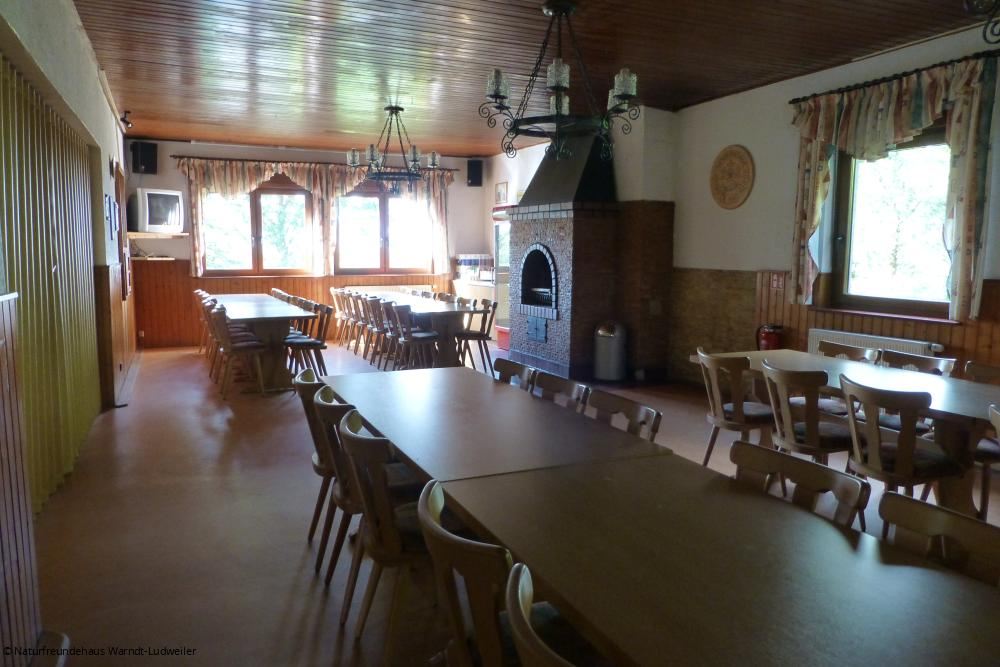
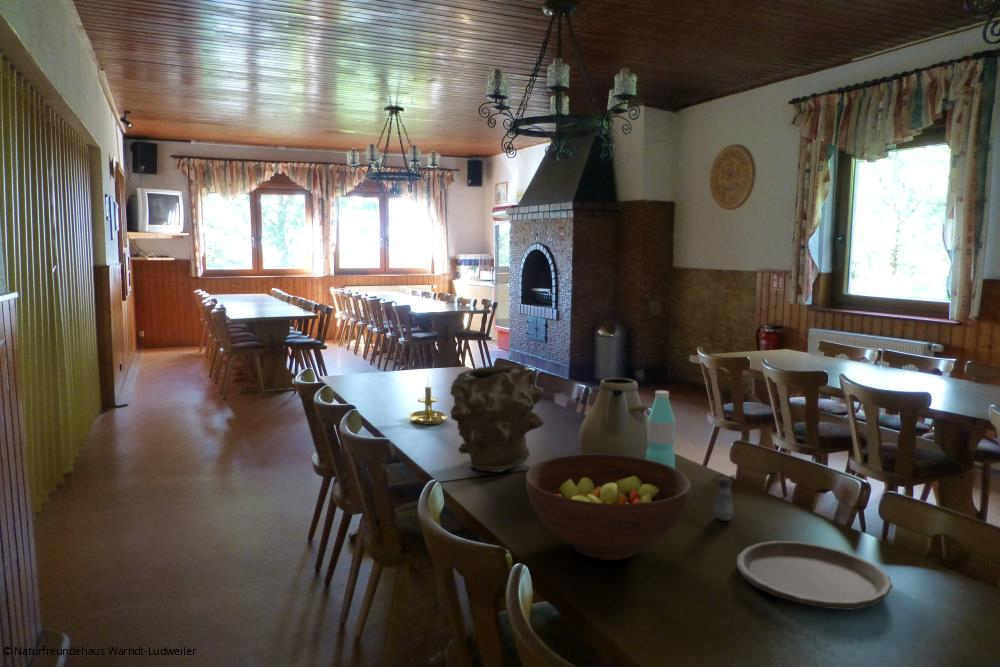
+ candle holder [408,374,449,426]
+ salt shaker [713,476,734,522]
+ plate [736,540,894,611]
+ vase [449,365,545,473]
+ water bottle [646,390,676,469]
+ teapot [578,377,650,459]
+ fruit bowl [525,453,692,561]
